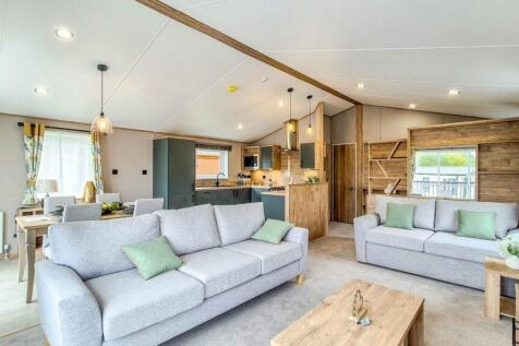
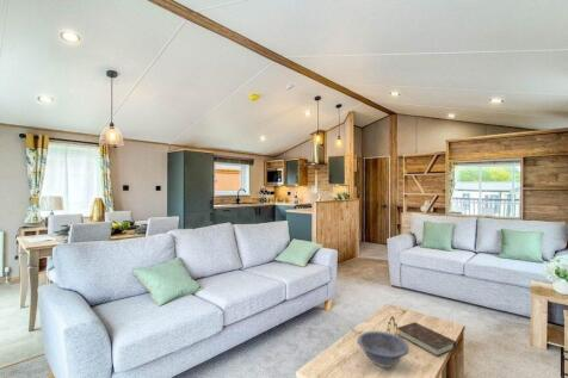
+ decorative bowl [356,330,410,368]
+ book [396,321,458,358]
